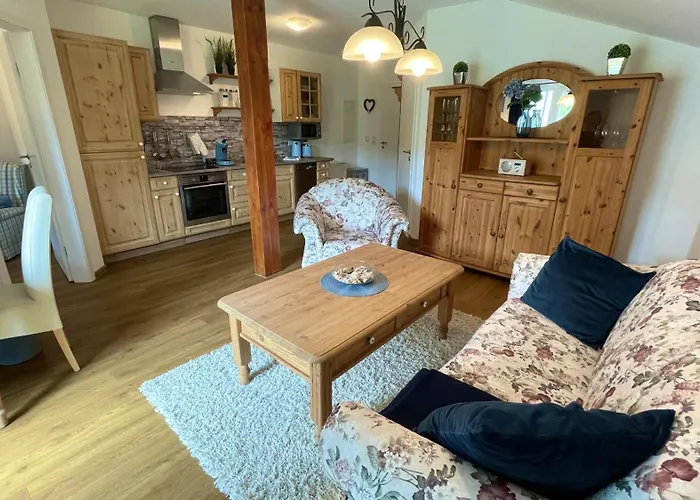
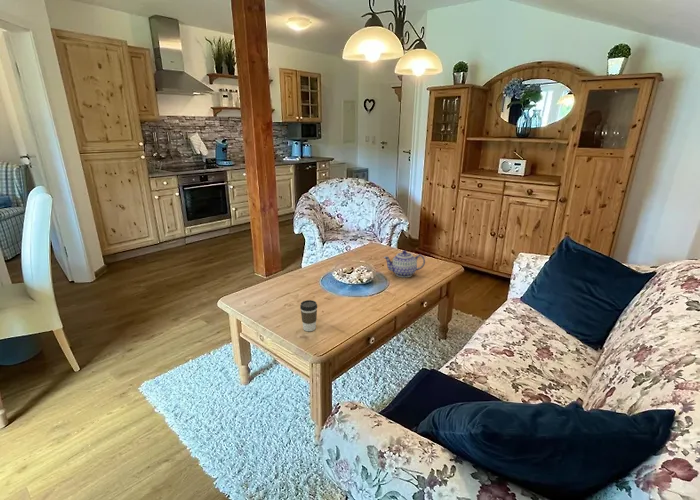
+ coffee cup [299,299,318,332]
+ teapot [382,249,426,278]
